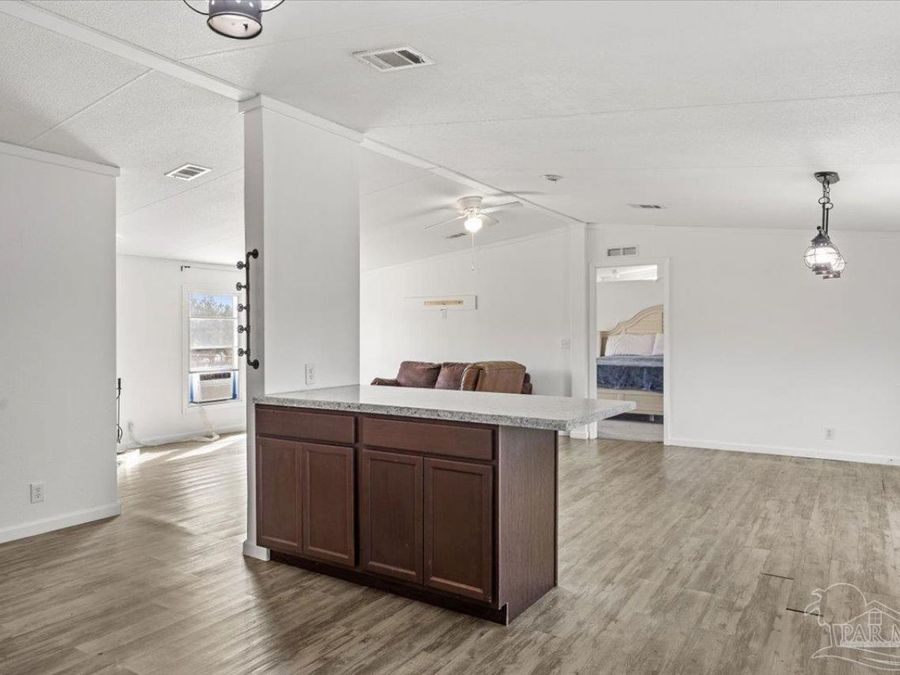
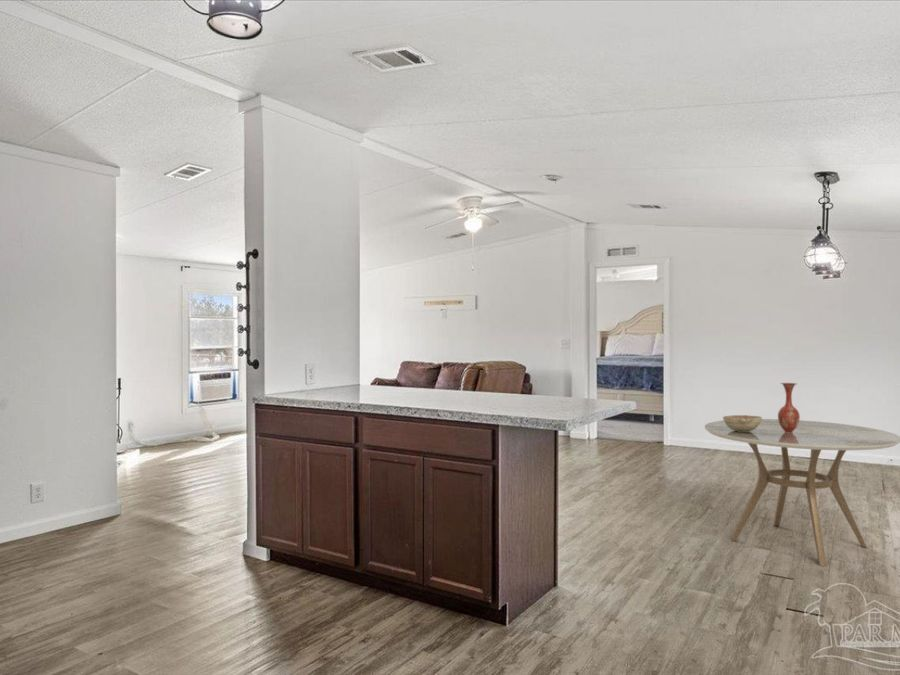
+ decorative bowl [722,414,763,432]
+ vase [777,382,801,433]
+ dining table [704,418,900,567]
